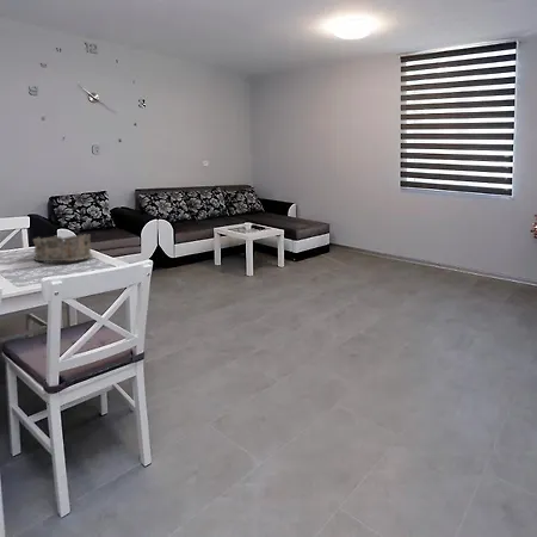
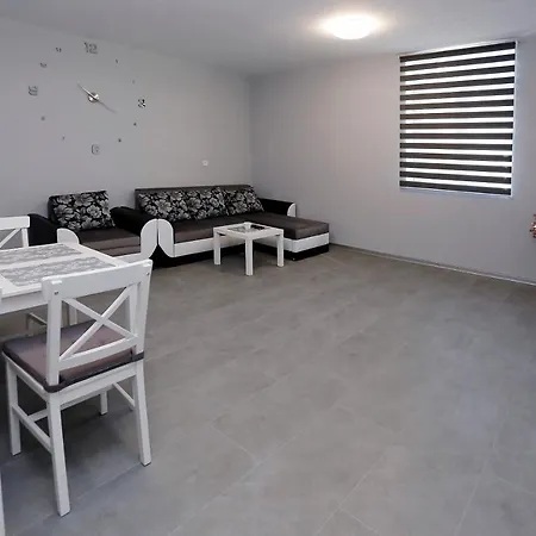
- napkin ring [31,233,94,263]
